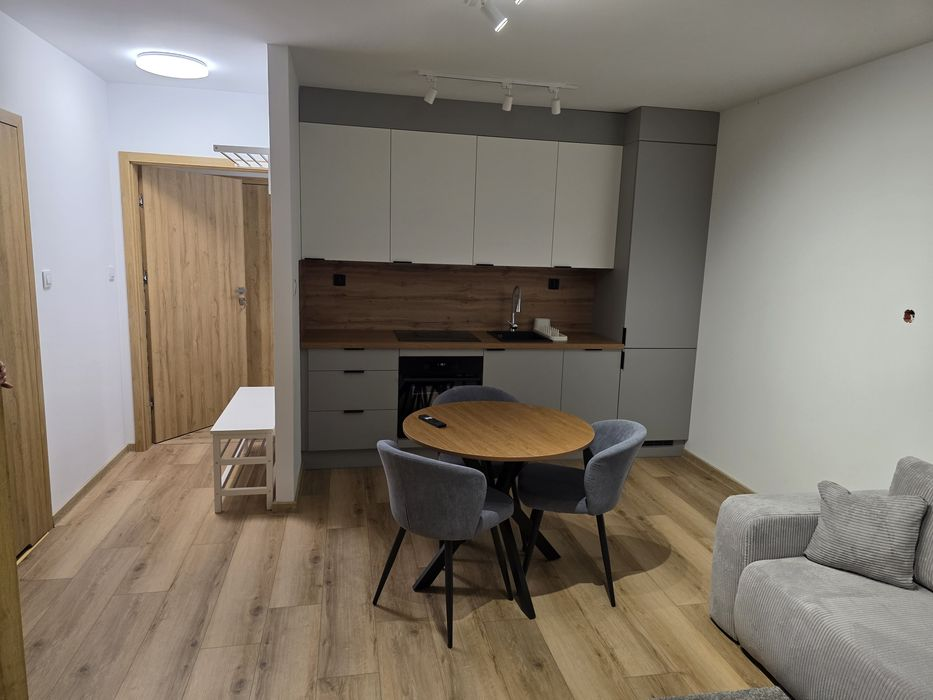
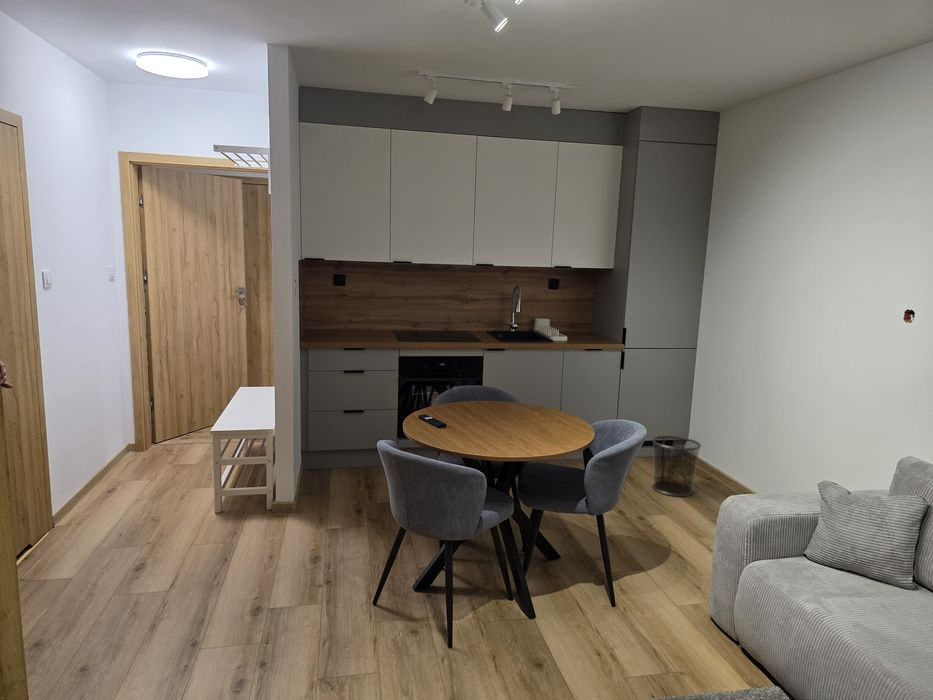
+ waste bin [651,435,702,497]
